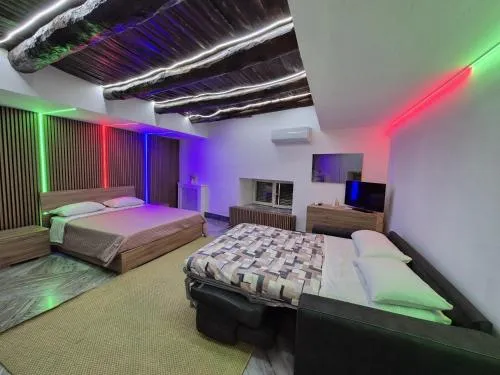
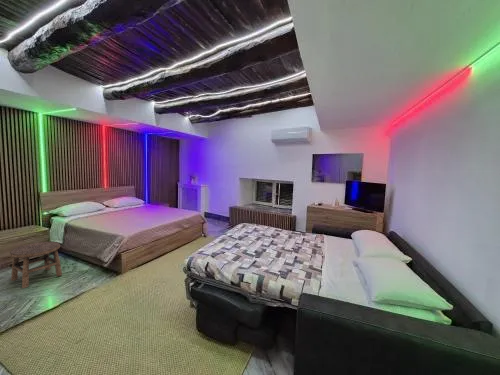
+ stool [9,241,63,289]
